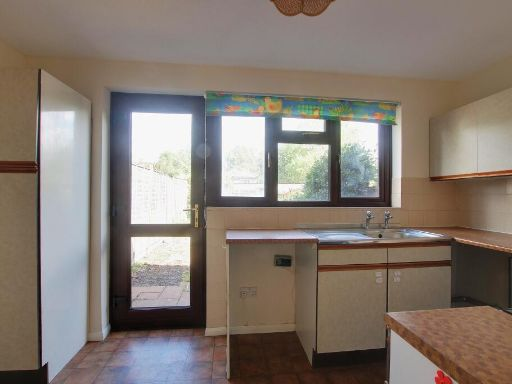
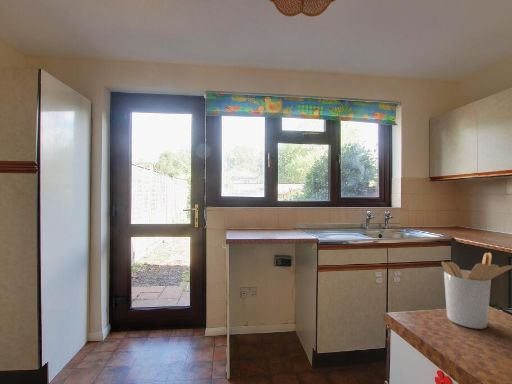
+ utensil holder [440,252,512,330]
